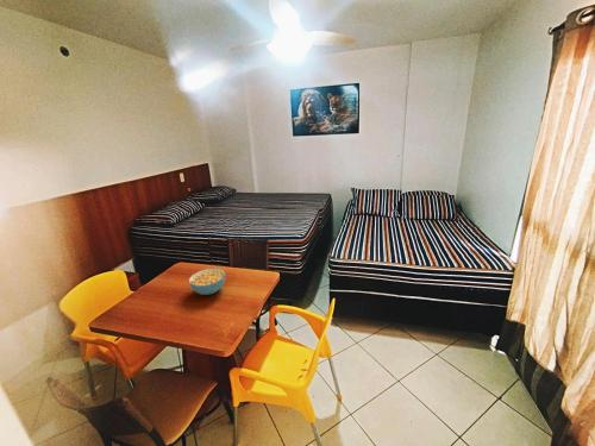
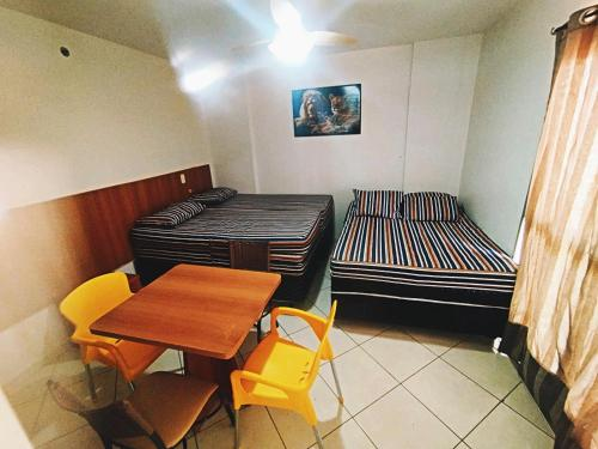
- cereal bowl [188,268,226,296]
